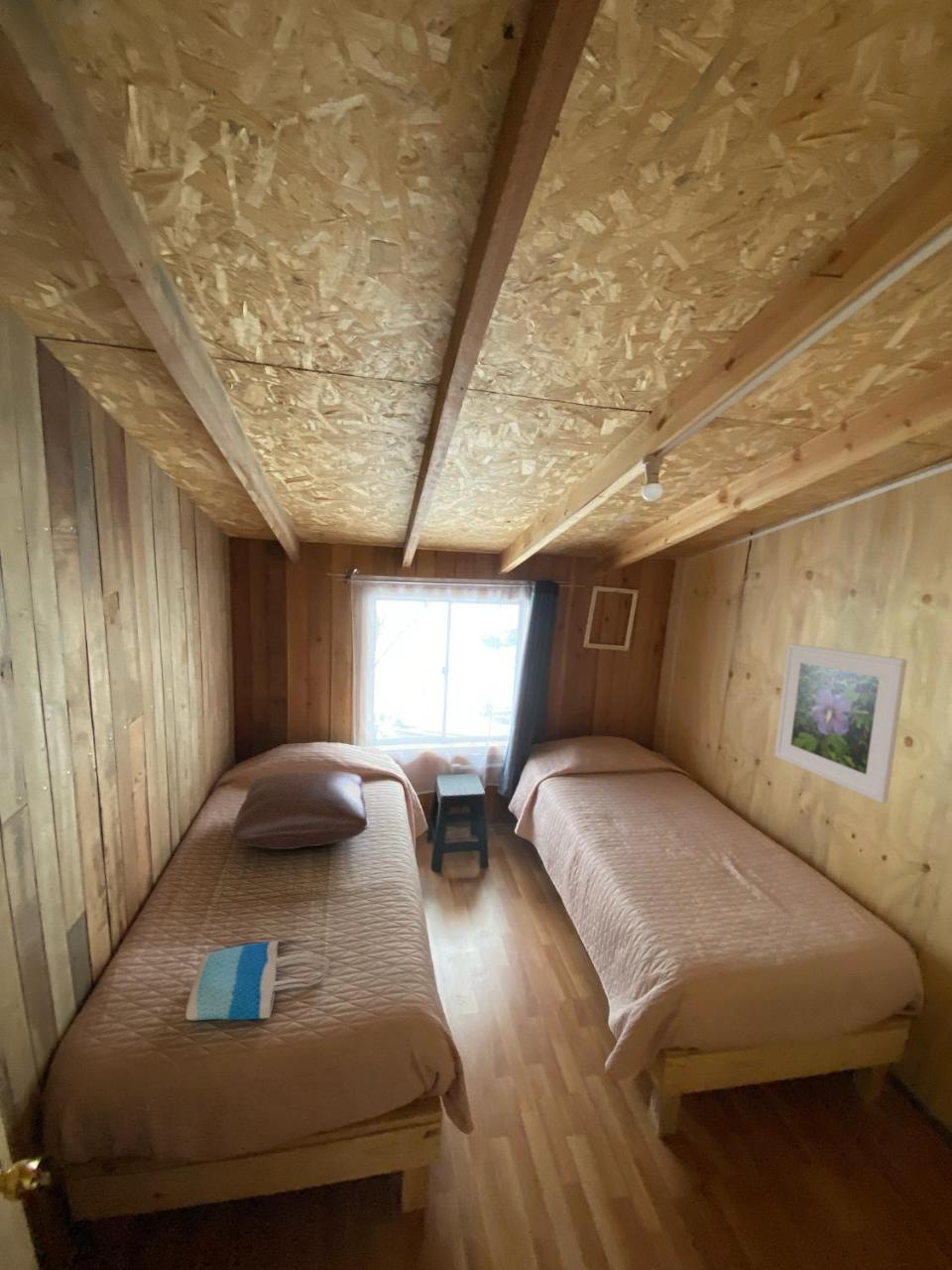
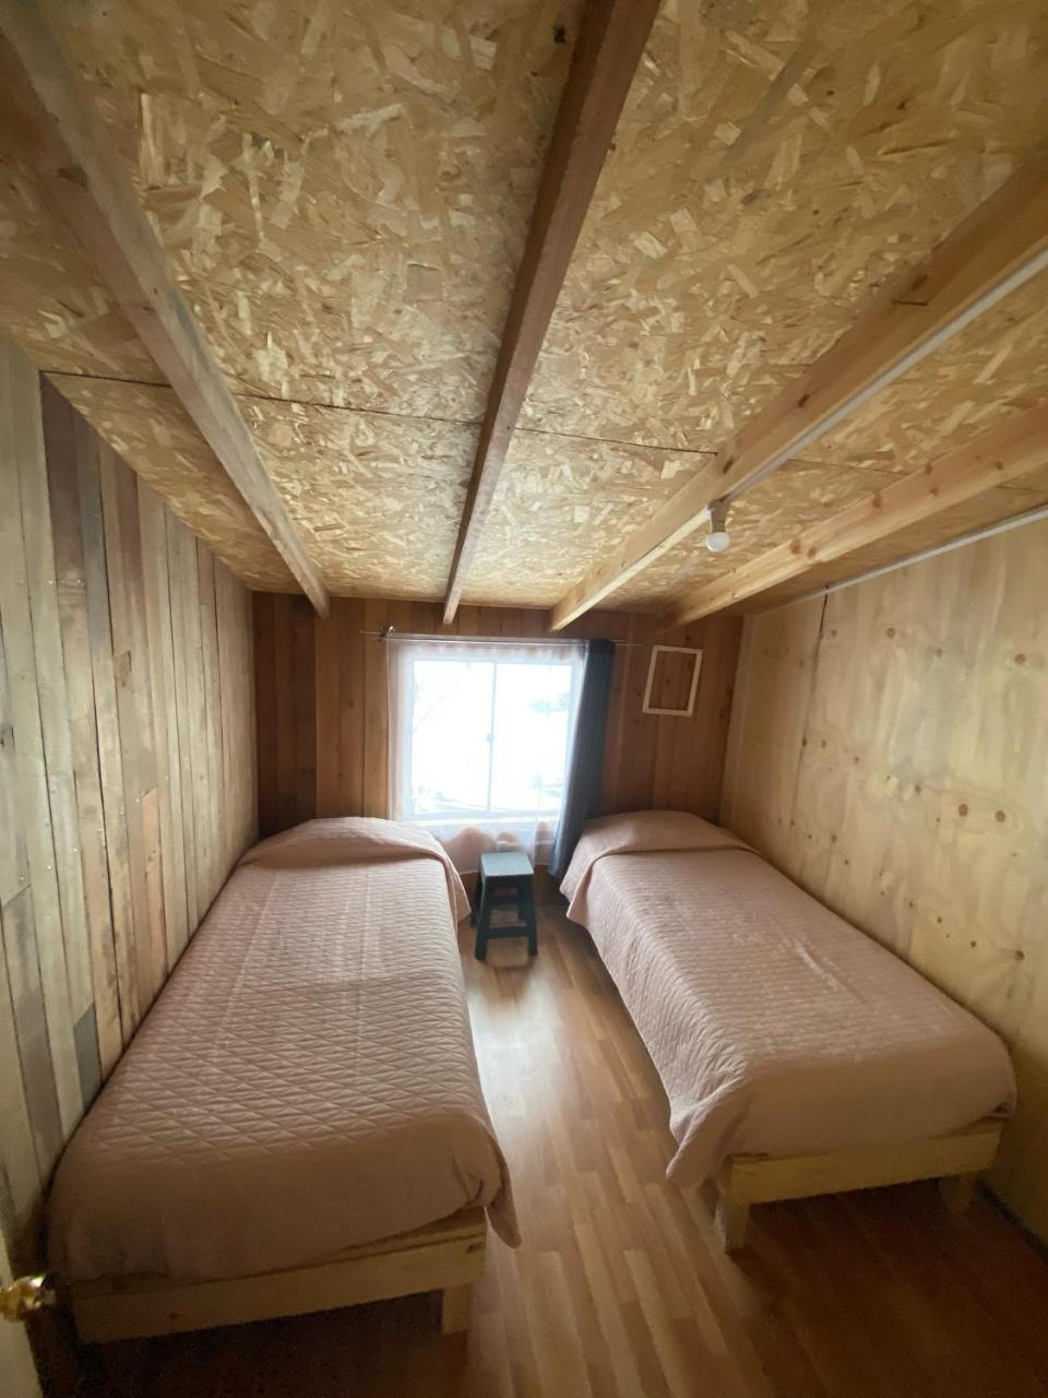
- tote bag [184,940,330,1021]
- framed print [773,642,908,805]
- pillow [228,770,370,850]
